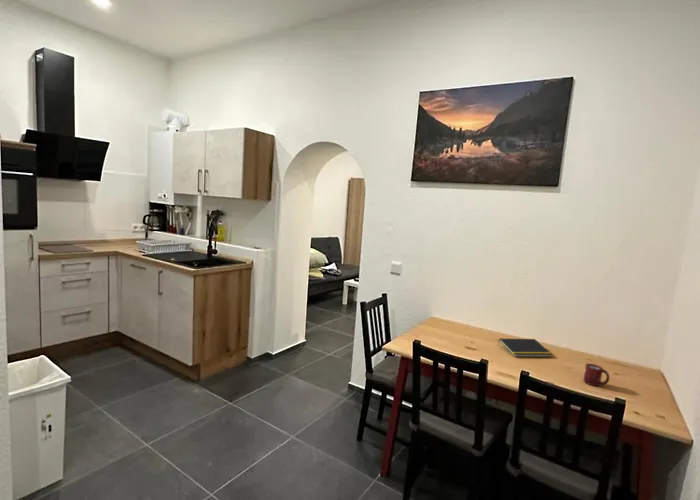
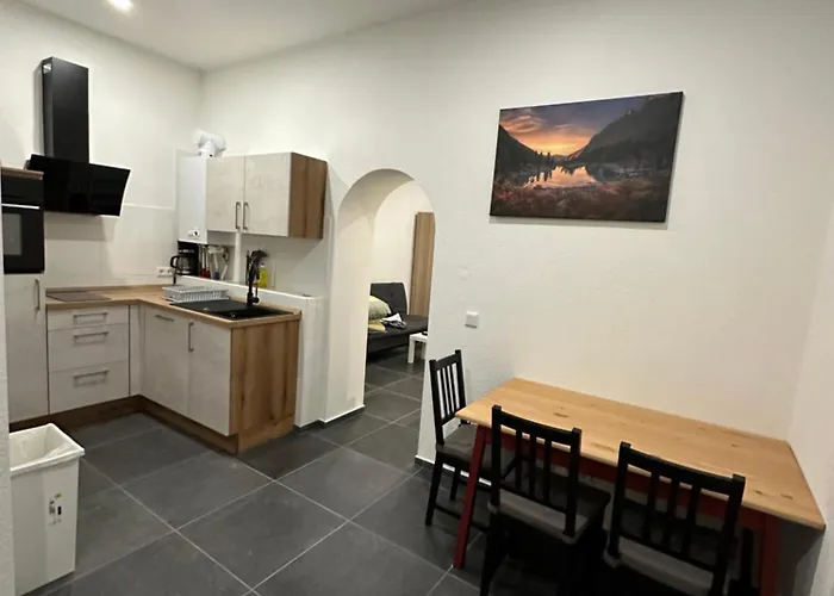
- notepad [497,337,553,358]
- cup [582,363,611,387]
